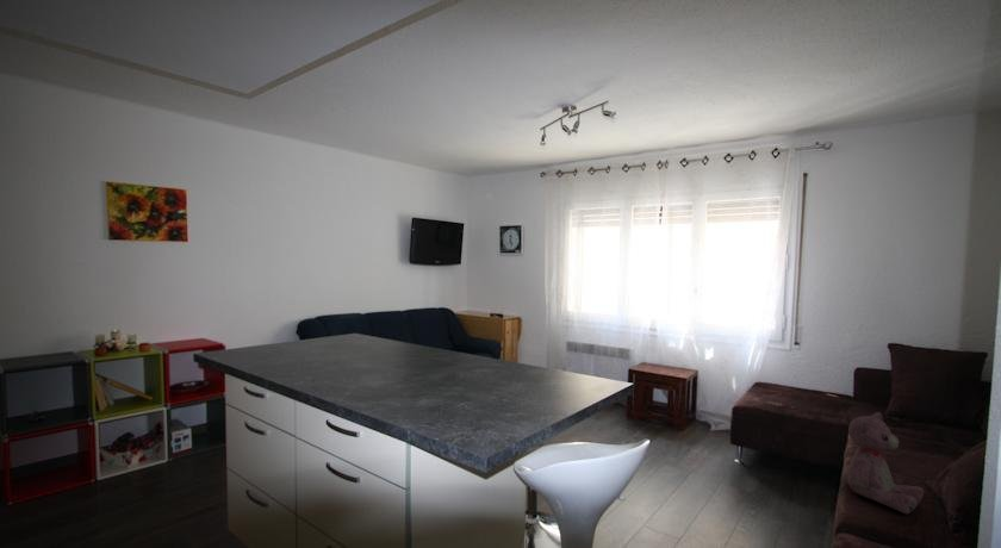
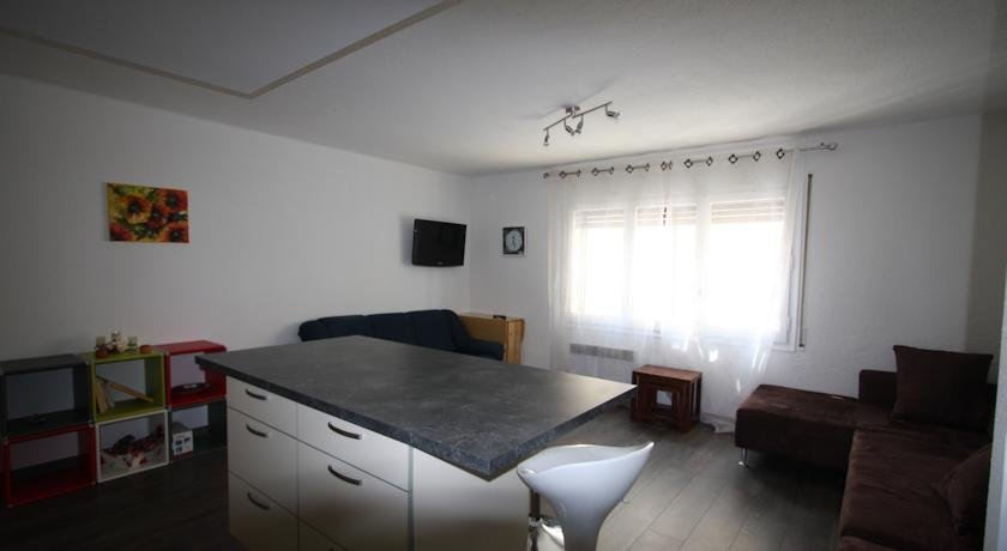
- teddy bear [846,411,925,516]
